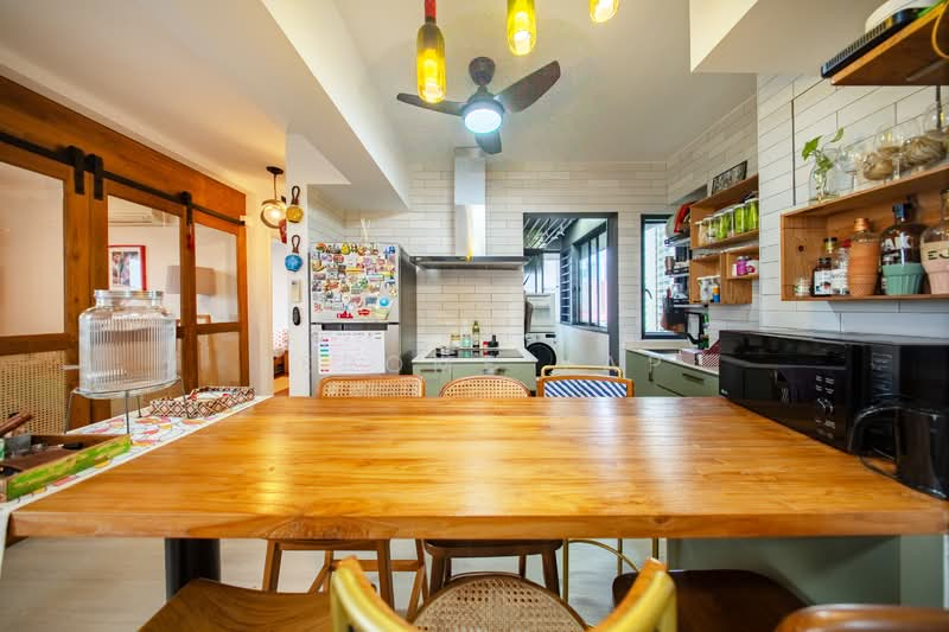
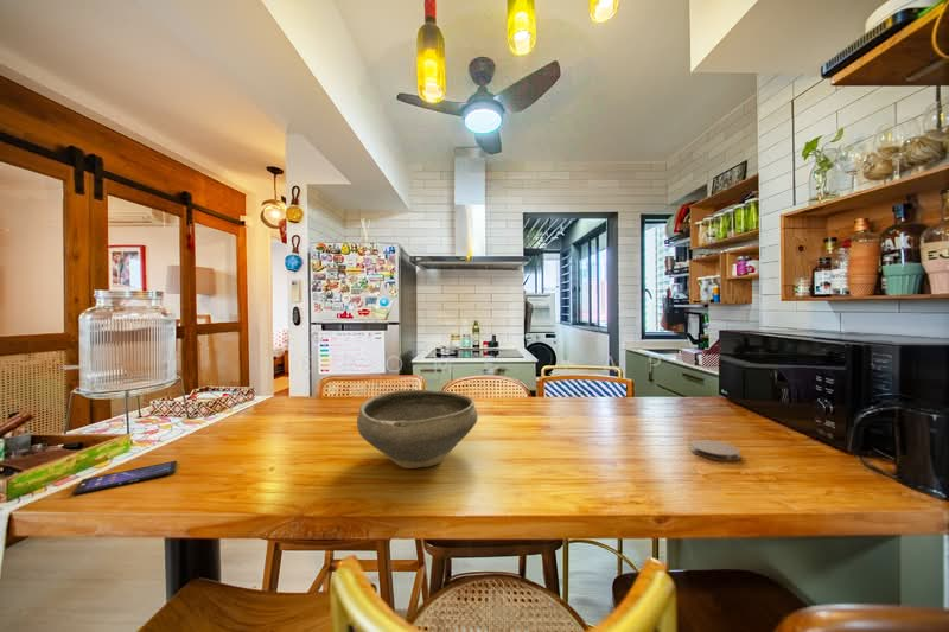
+ bowl [356,389,478,470]
+ coaster [689,439,741,462]
+ smartphone [71,460,178,496]
